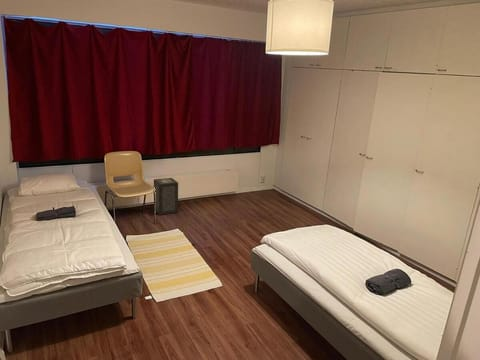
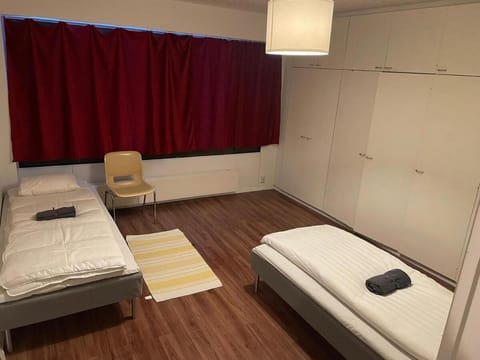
- speaker [153,177,179,216]
